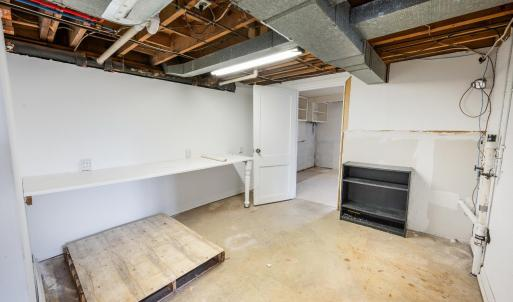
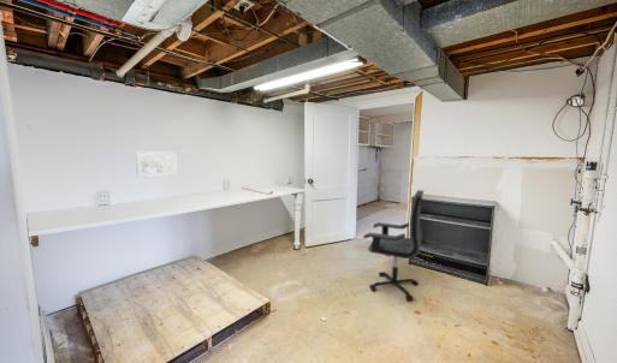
+ office chair [362,189,425,302]
+ wall art [135,150,178,178]
